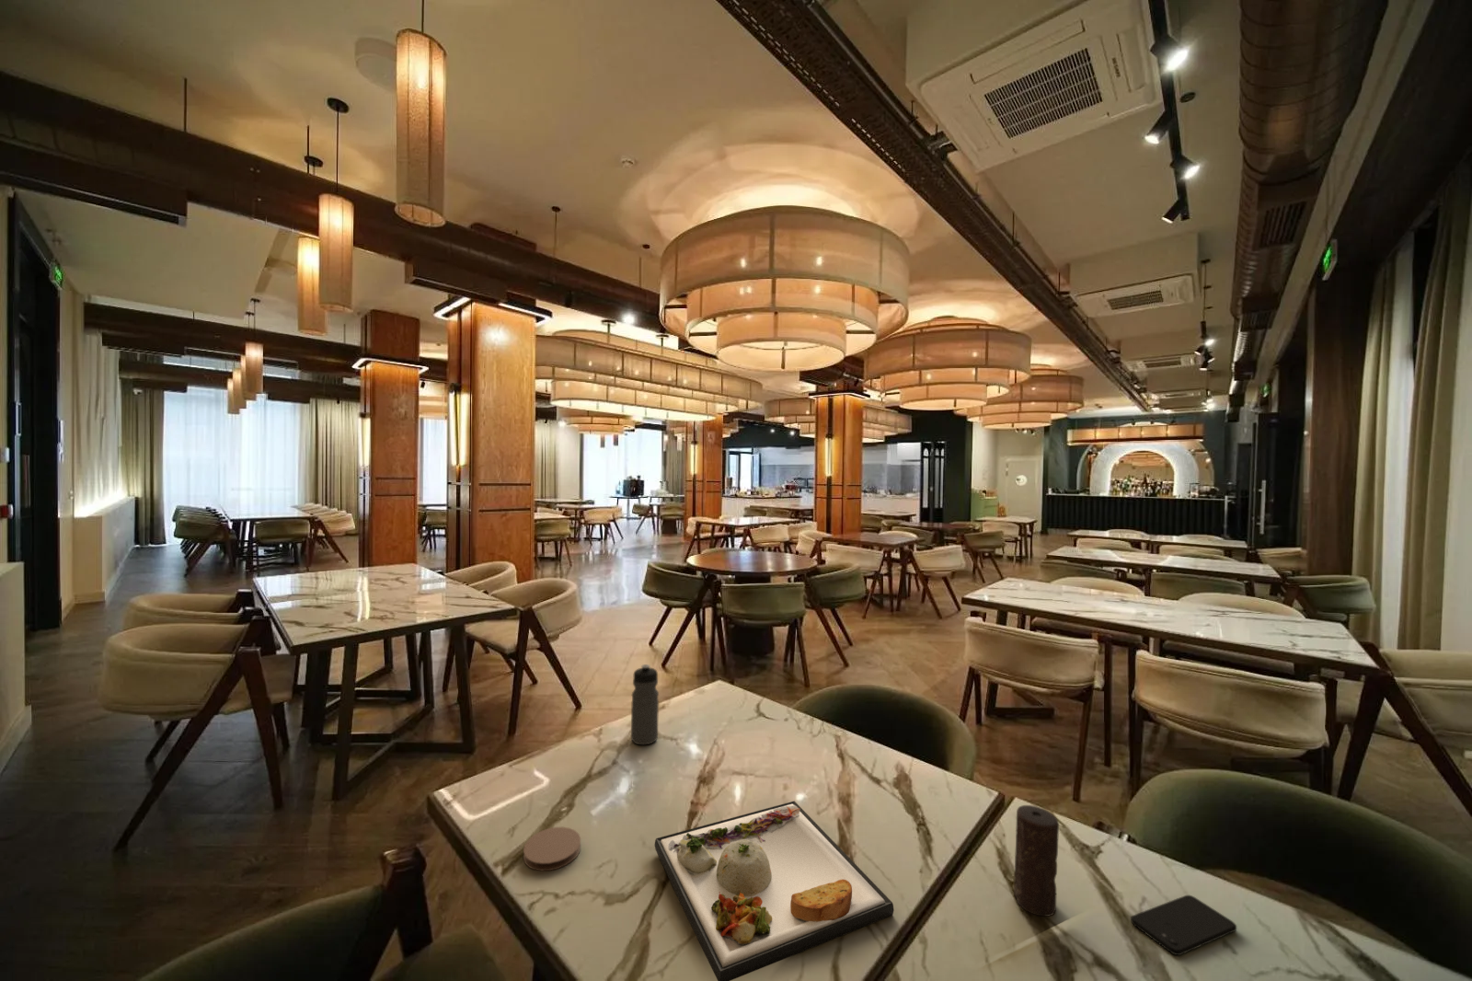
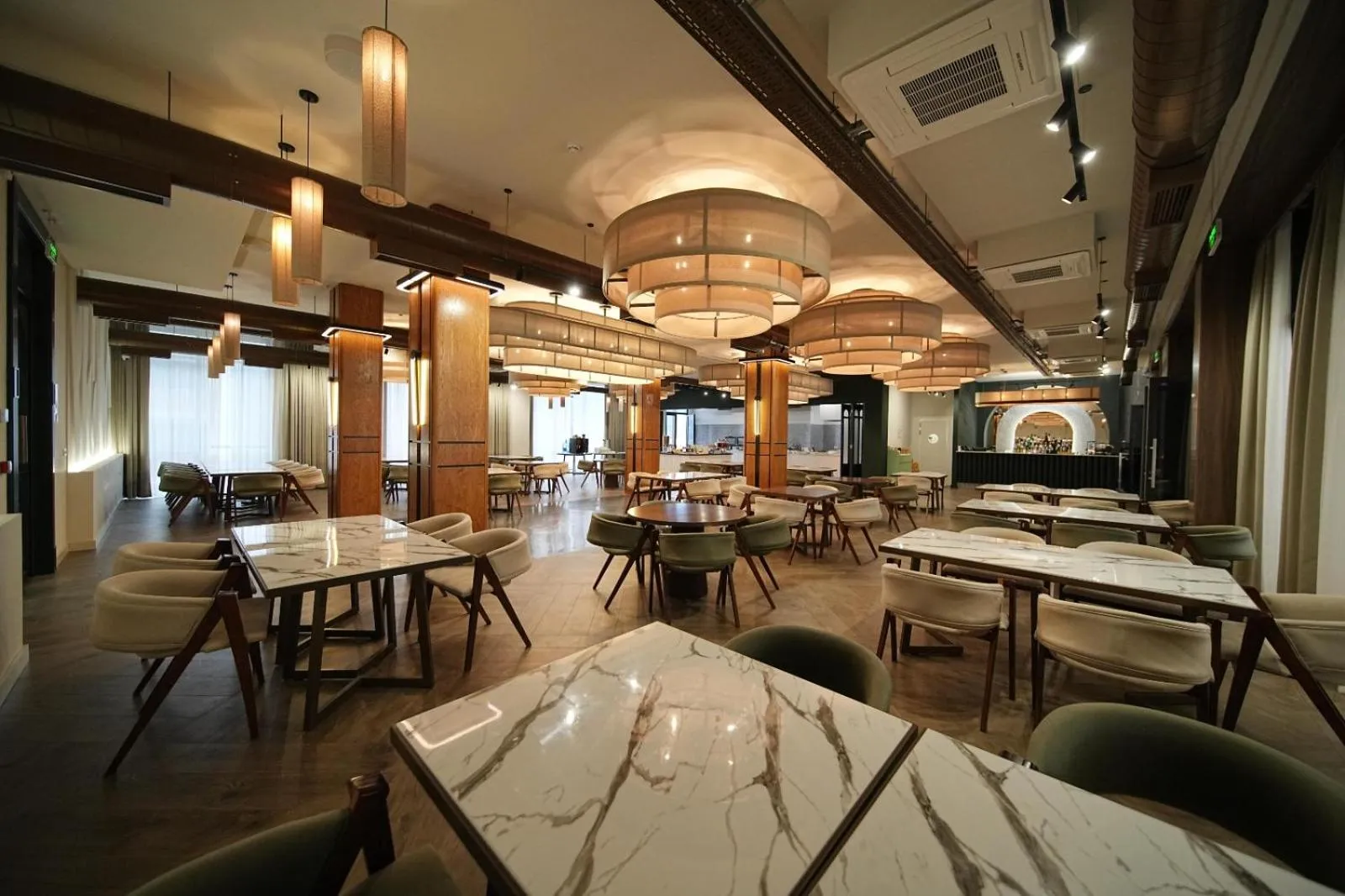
- dinner plate [654,800,895,981]
- coaster [522,827,581,872]
- water bottle [630,663,660,746]
- candle [1013,805,1059,917]
- smartphone [1129,895,1238,956]
